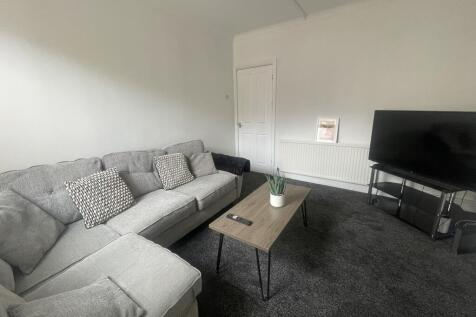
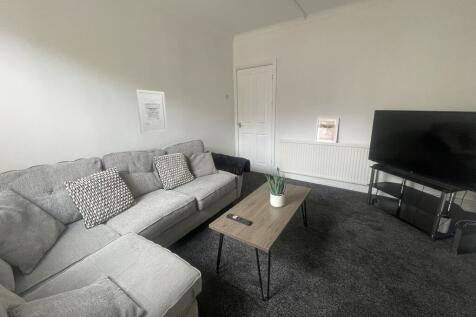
+ wall art [135,89,168,135]
